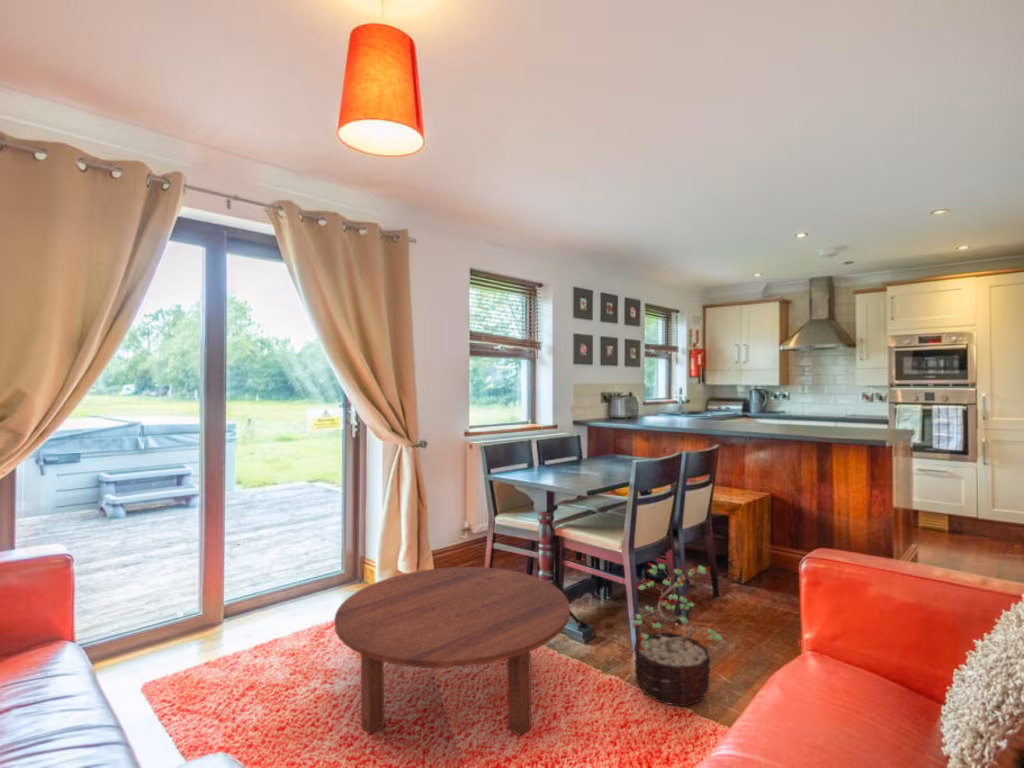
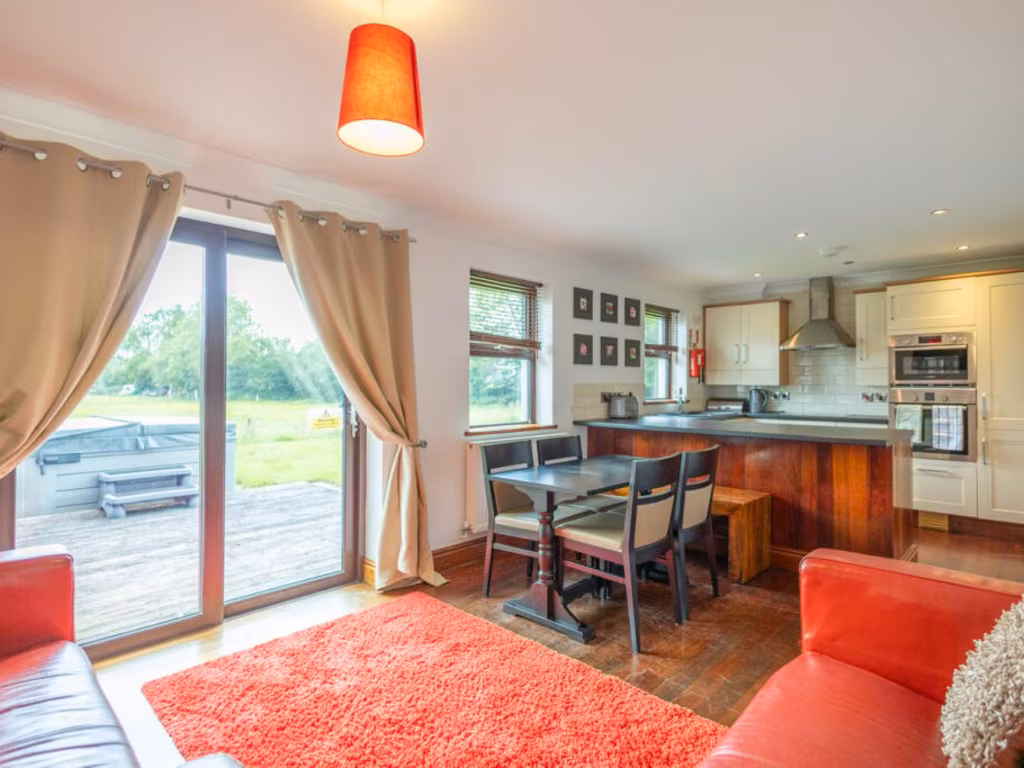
- decorative plant [630,557,728,707]
- coffee table [333,566,571,737]
